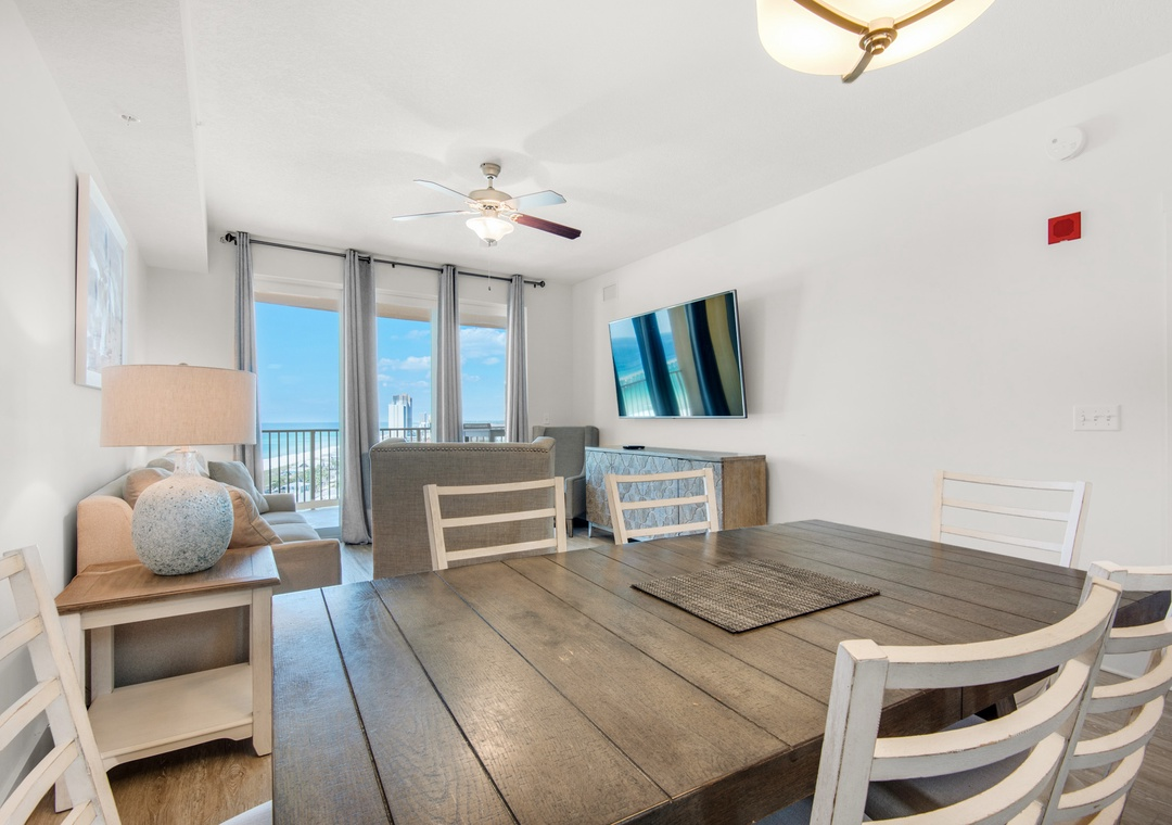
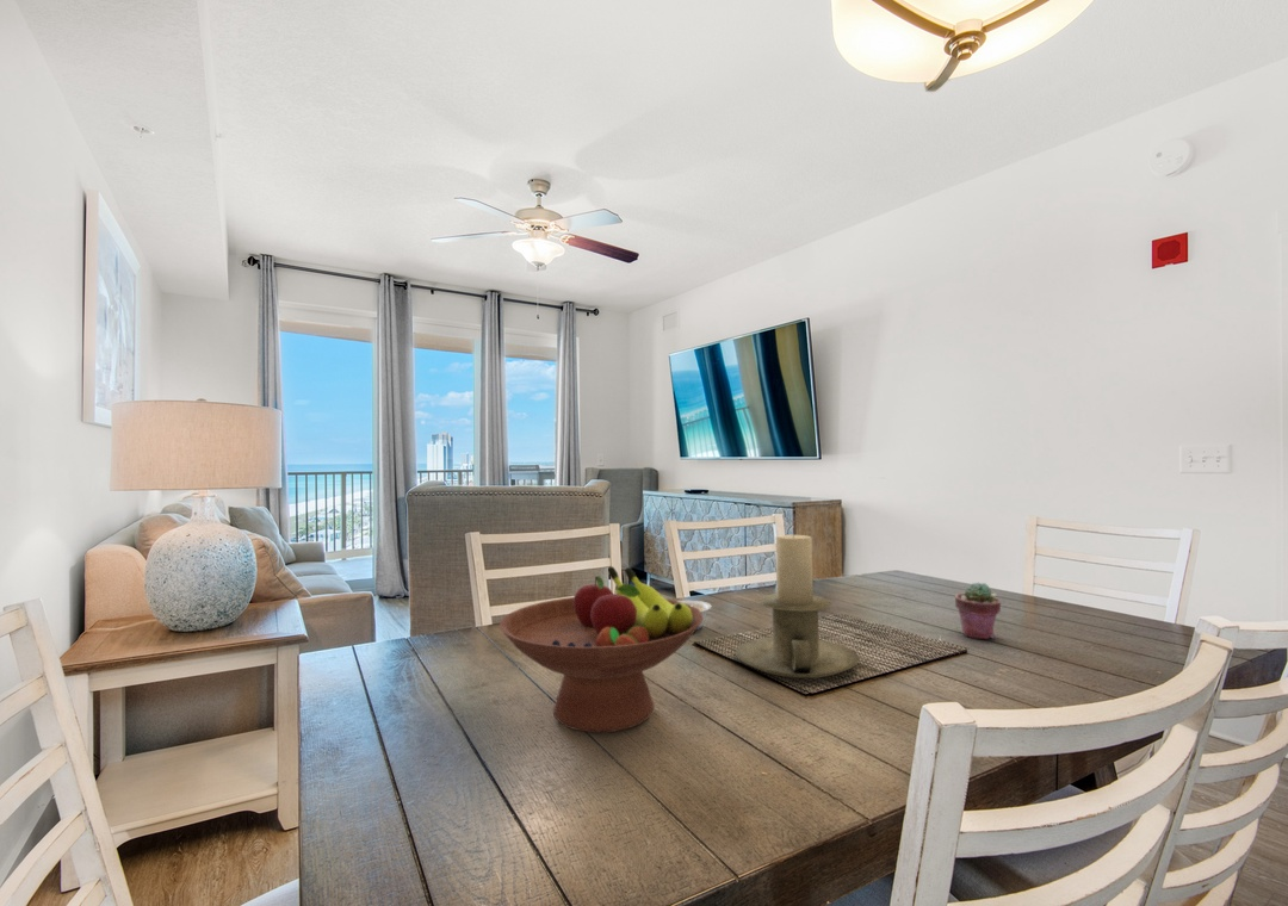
+ potted succulent [954,582,1002,640]
+ fruit bowl [499,565,702,734]
+ candle holder [735,534,861,680]
+ legume [677,600,712,631]
